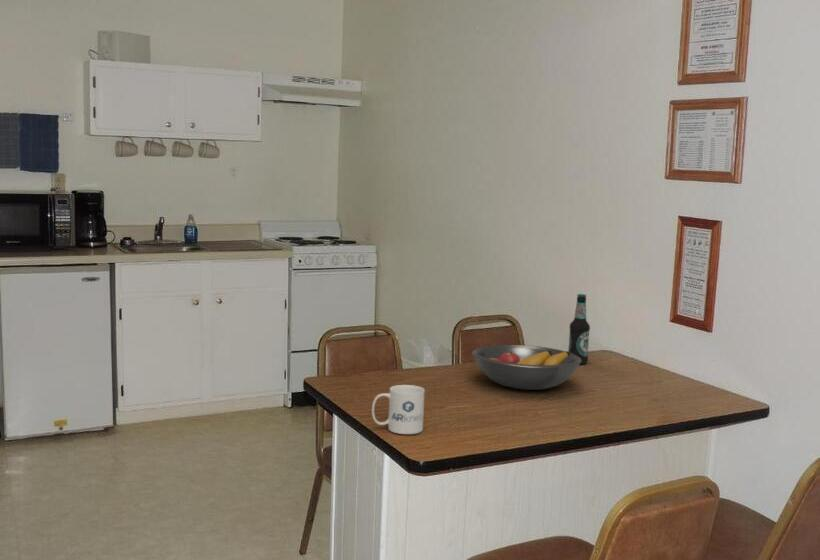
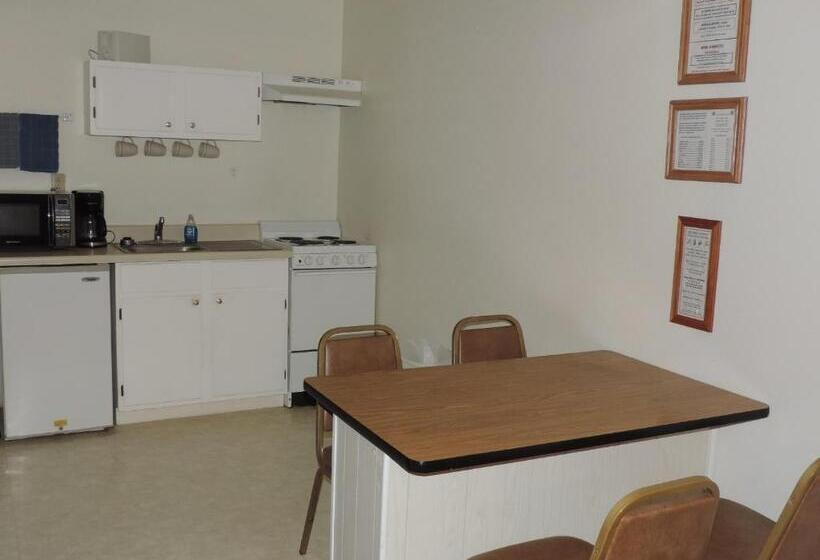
- bottle [568,293,591,365]
- mug [371,384,426,435]
- fruit bowl [471,344,581,391]
